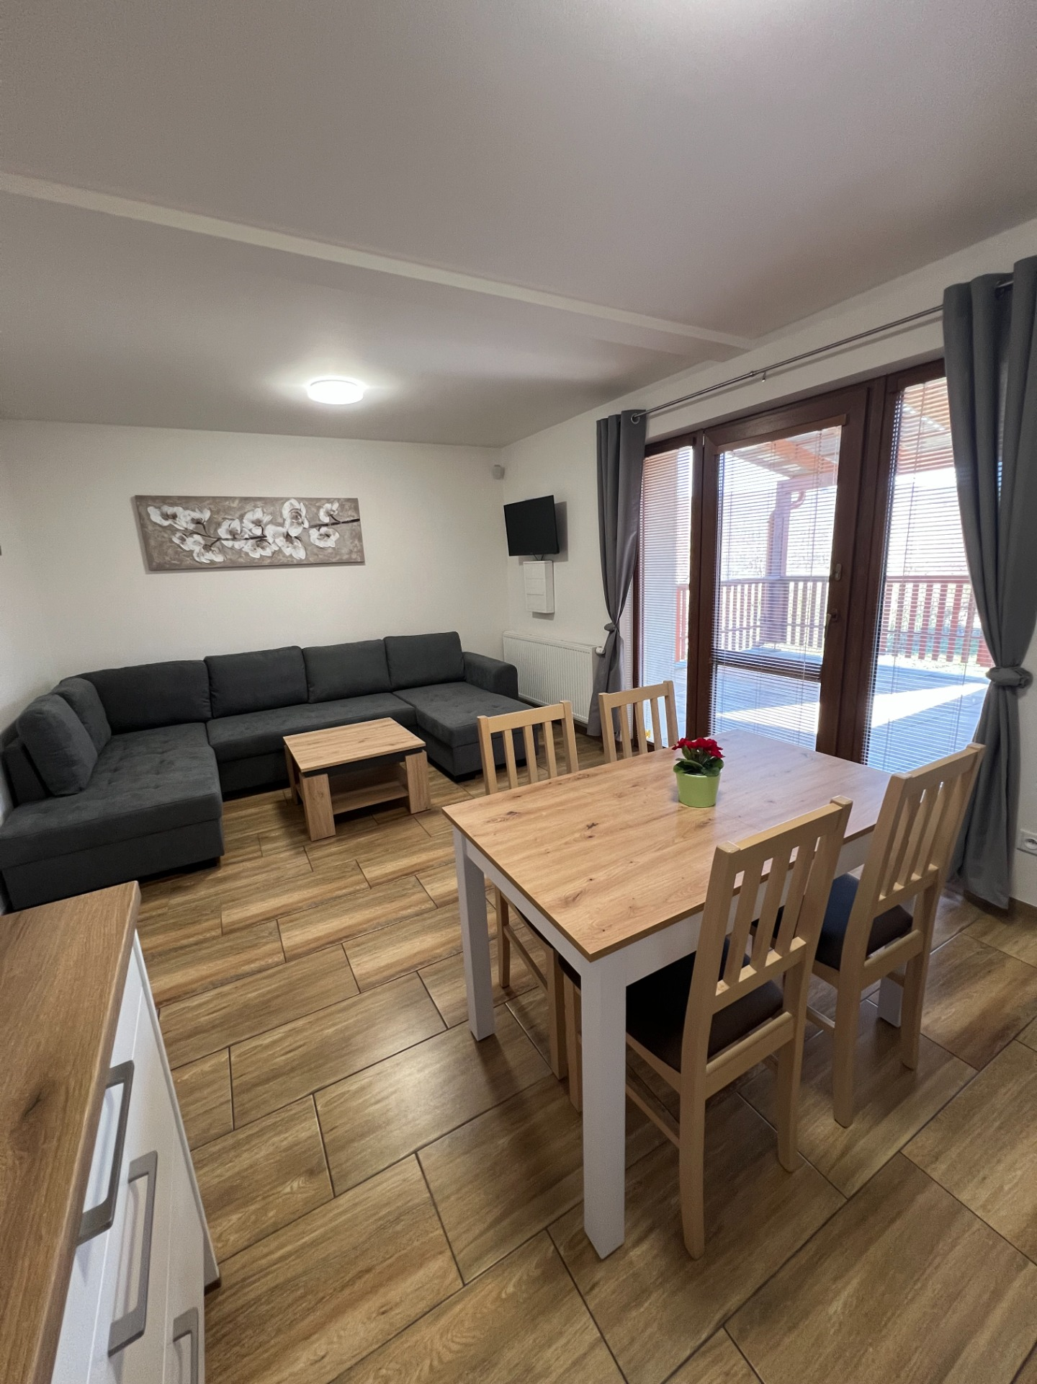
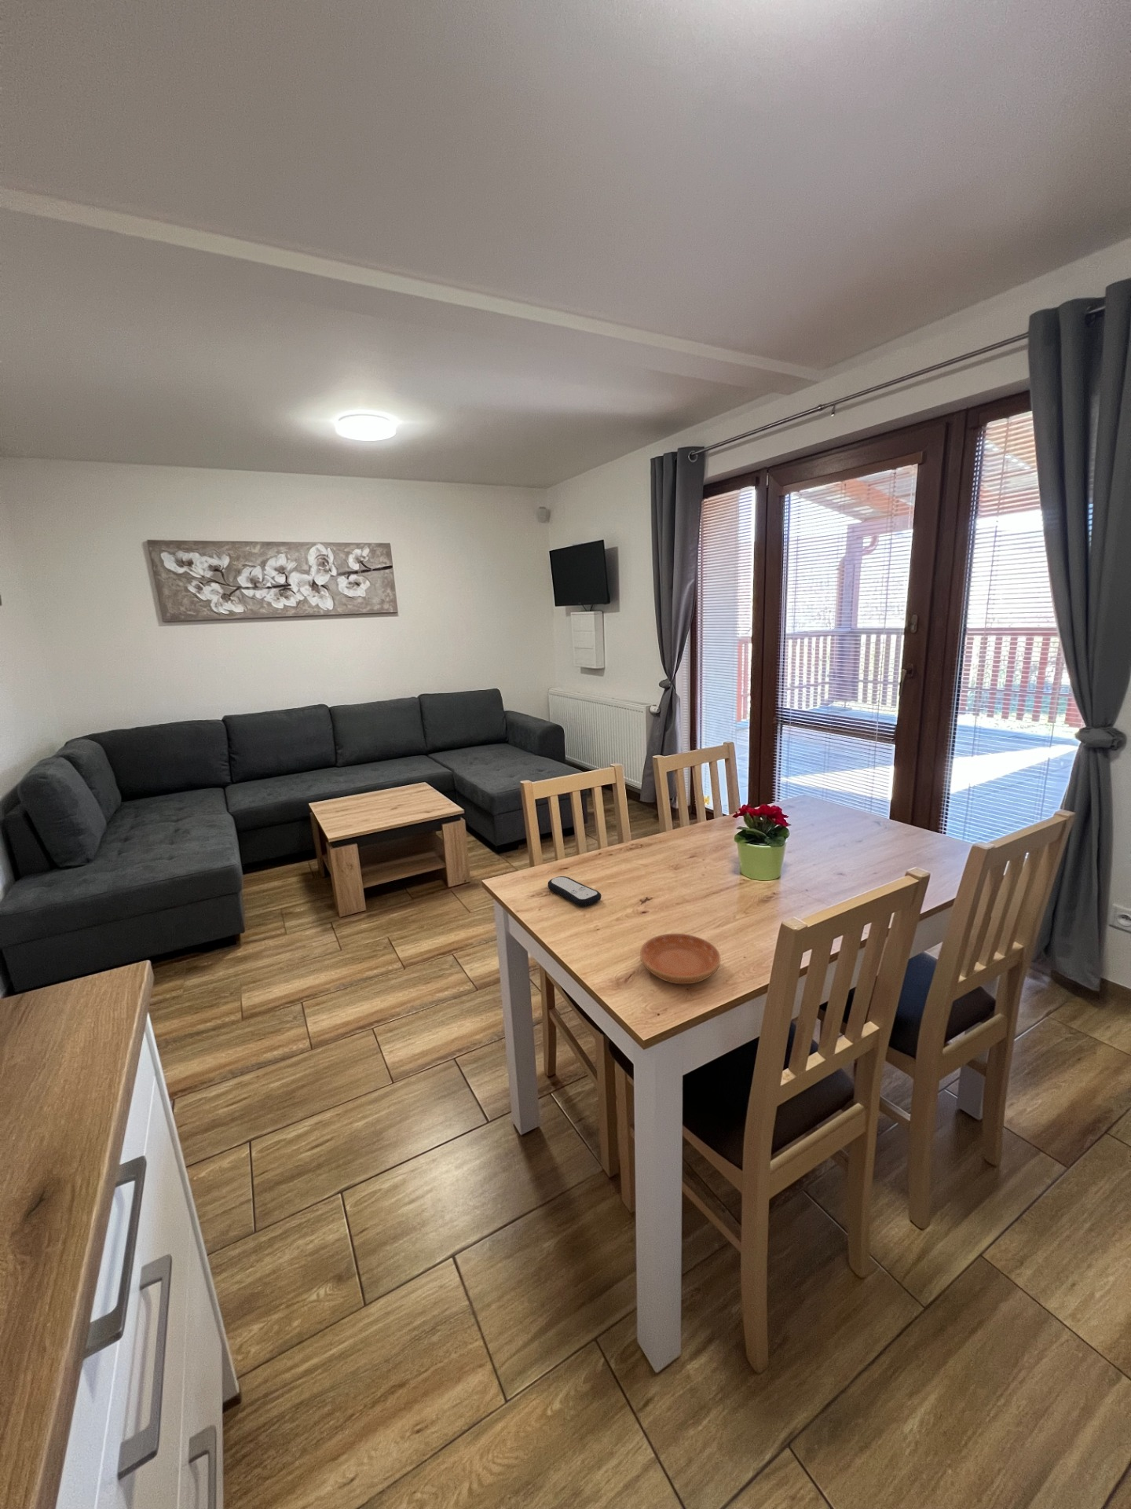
+ remote control [548,876,602,908]
+ saucer [639,933,721,985]
